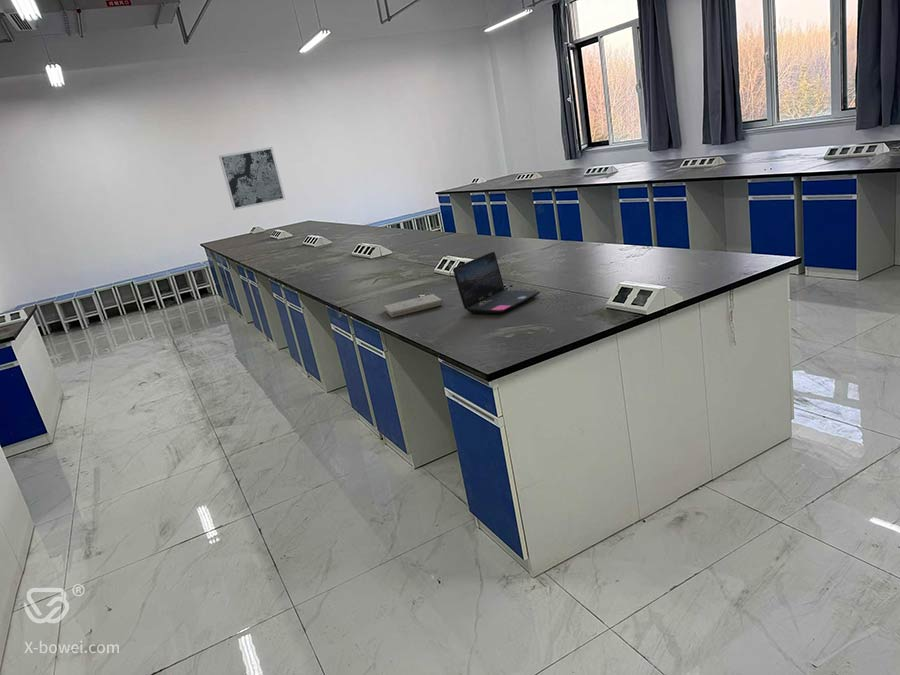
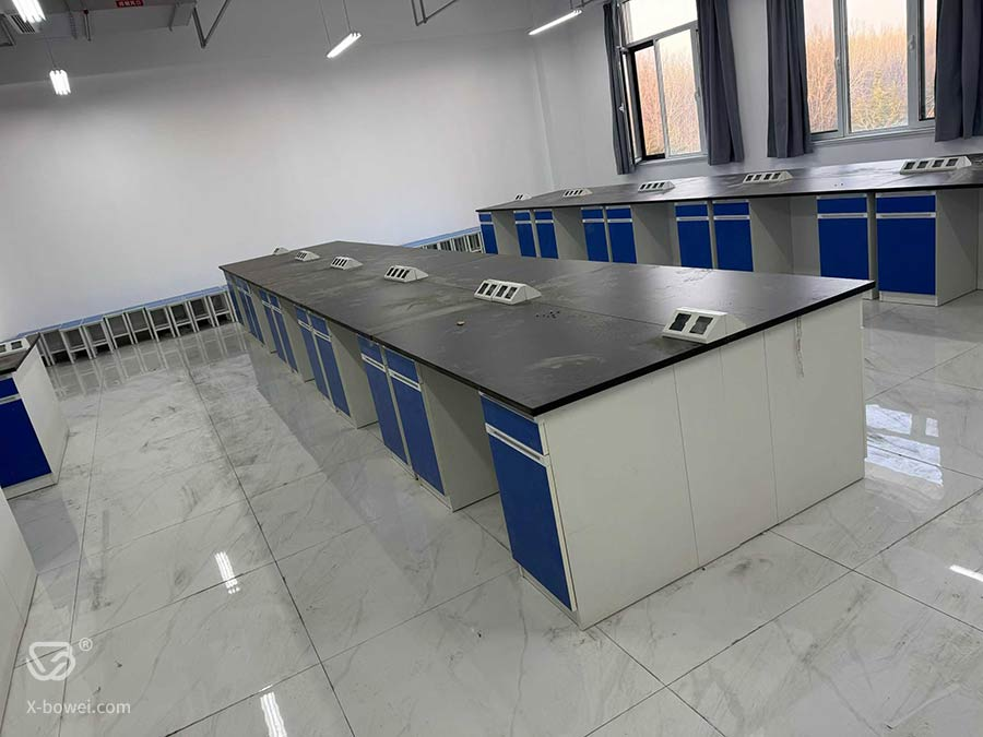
- book [383,293,444,318]
- wall art [218,146,286,211]
- laptop [452,251,541,314]
